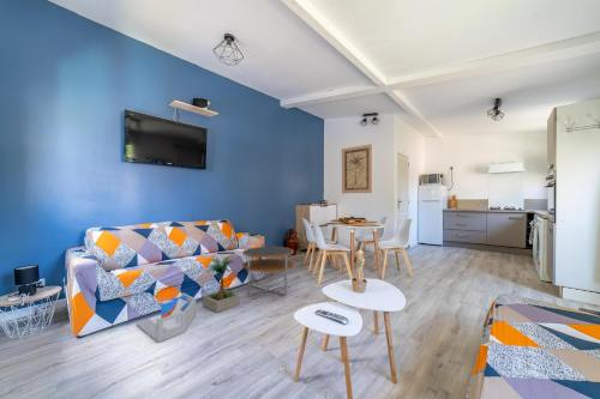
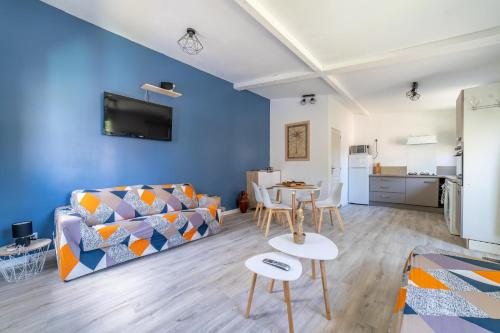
- side table [241,246,295,297]
- storage bin [136,292,197,344]
- potted plant [202,254,240,314]
